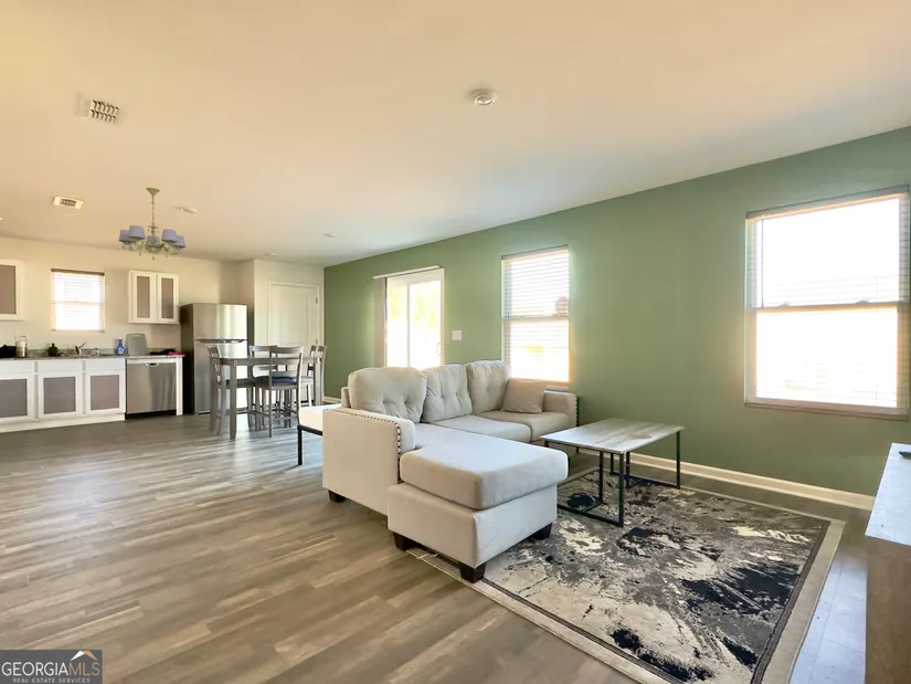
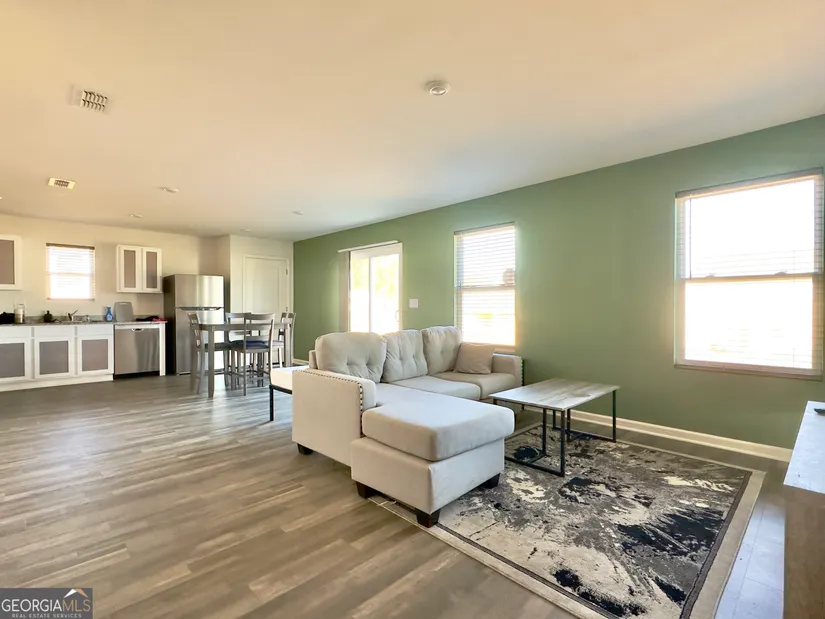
- chandelier [117,187,187,261]
